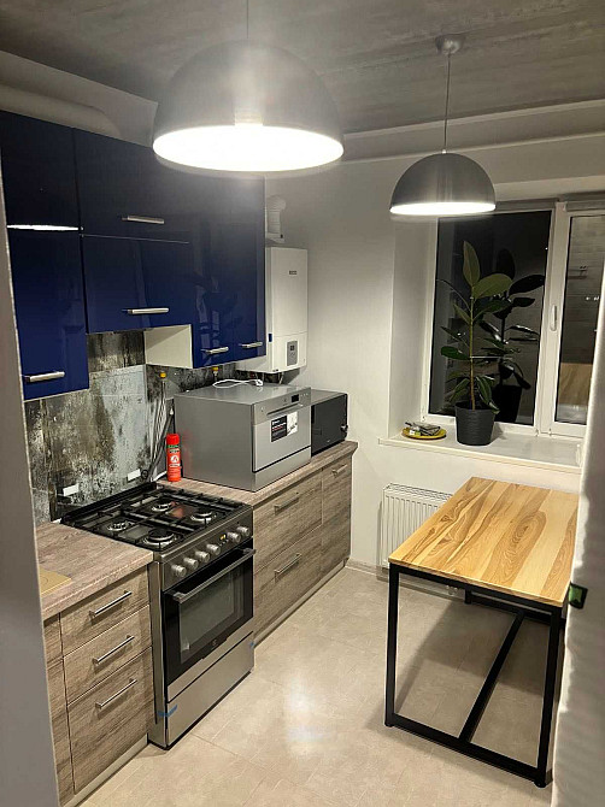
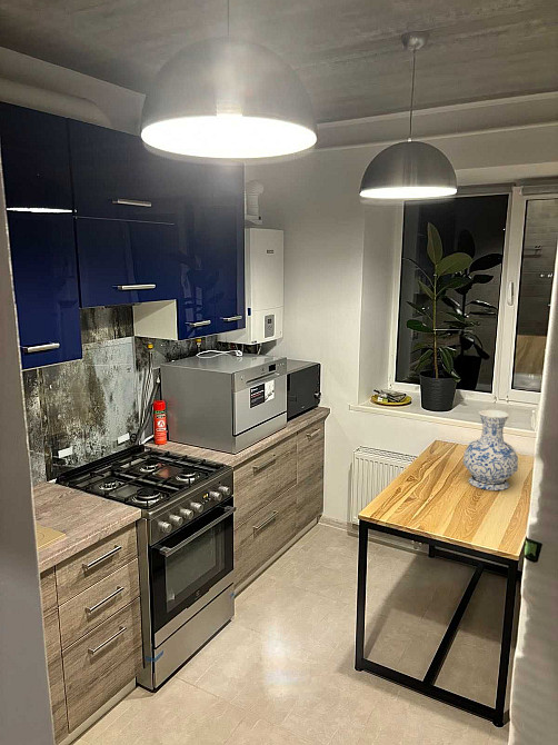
+ vase [462,409,519,491]
